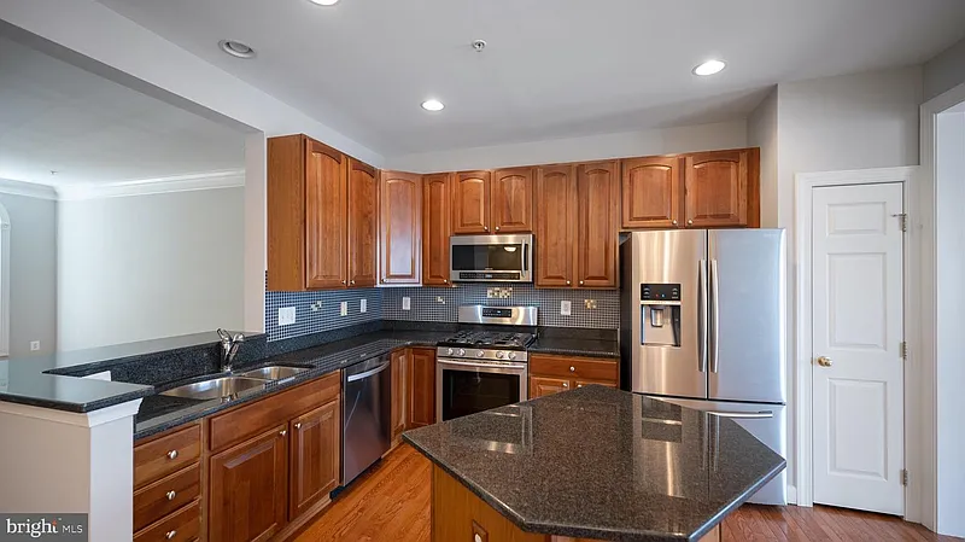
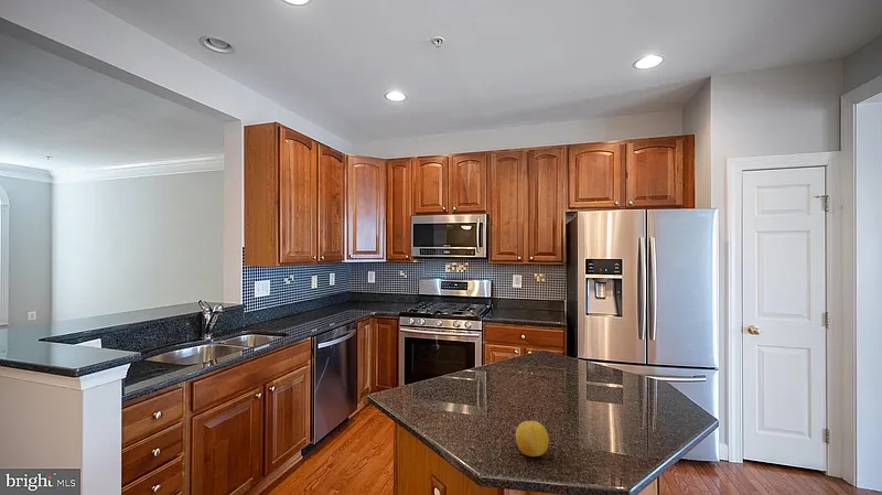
+ fruit [515,420,550,458]
